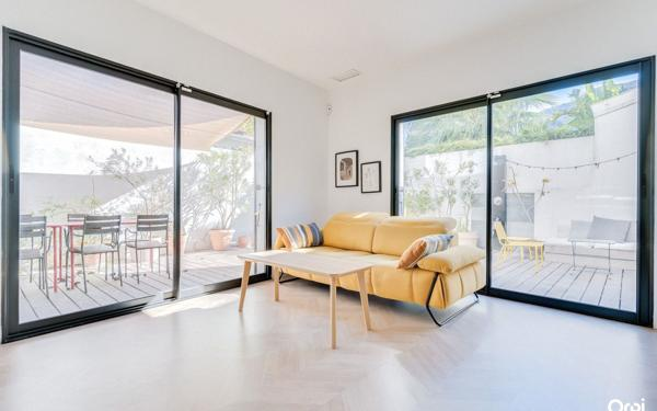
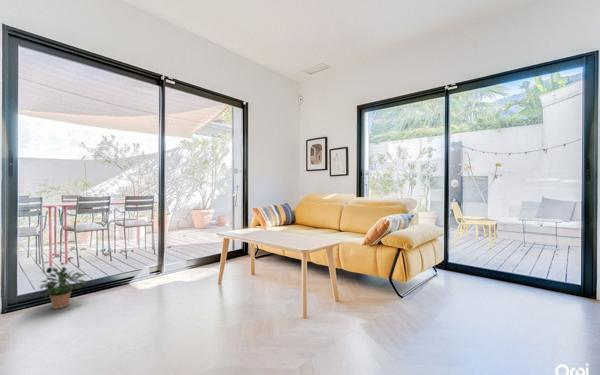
+ potted plant [38,266,87,310]
